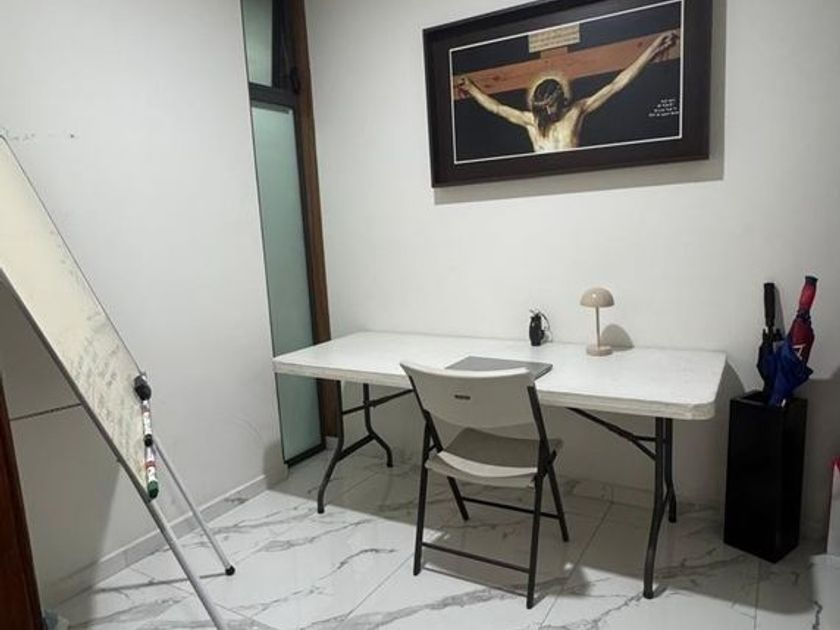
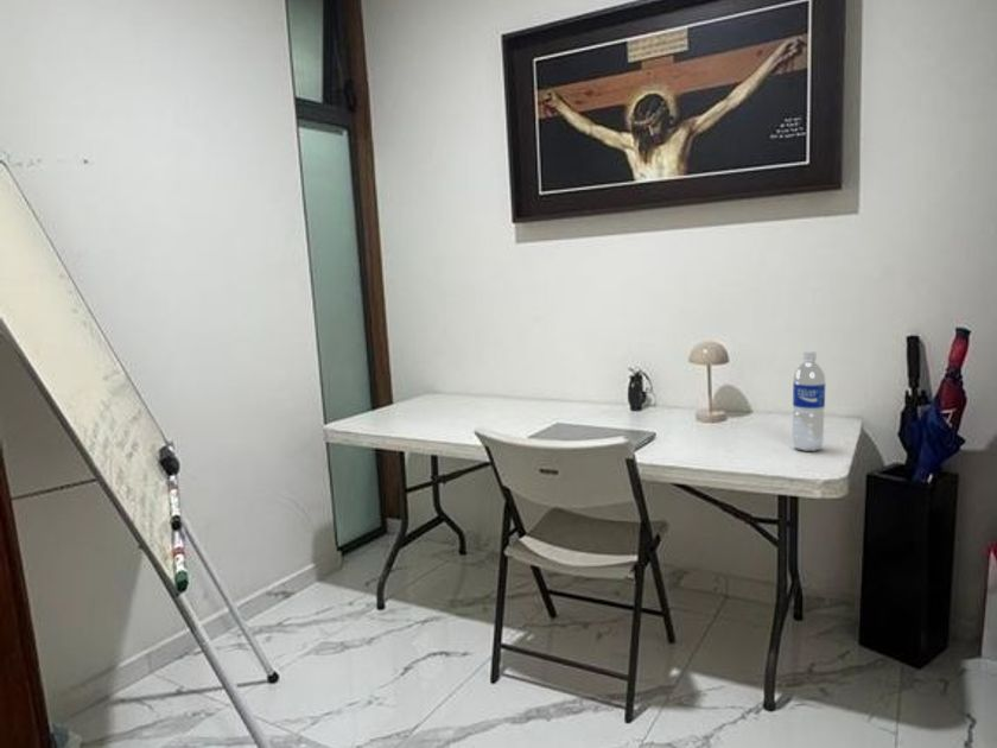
+ water bottle [792,349,826,452]
